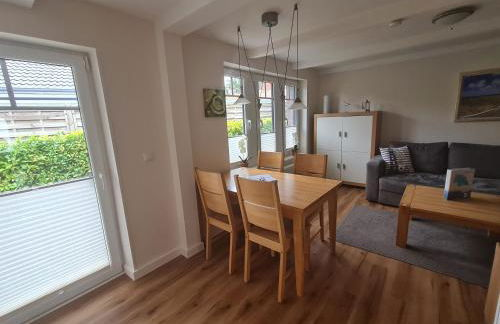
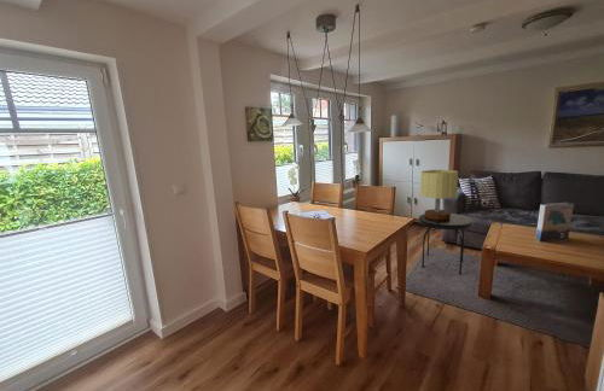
+ side table [418,212,475,275]
+ table lamp [419,169,459,220]
